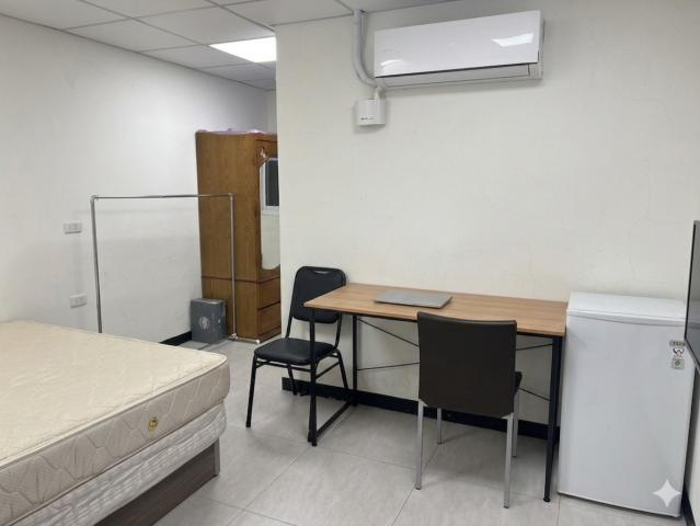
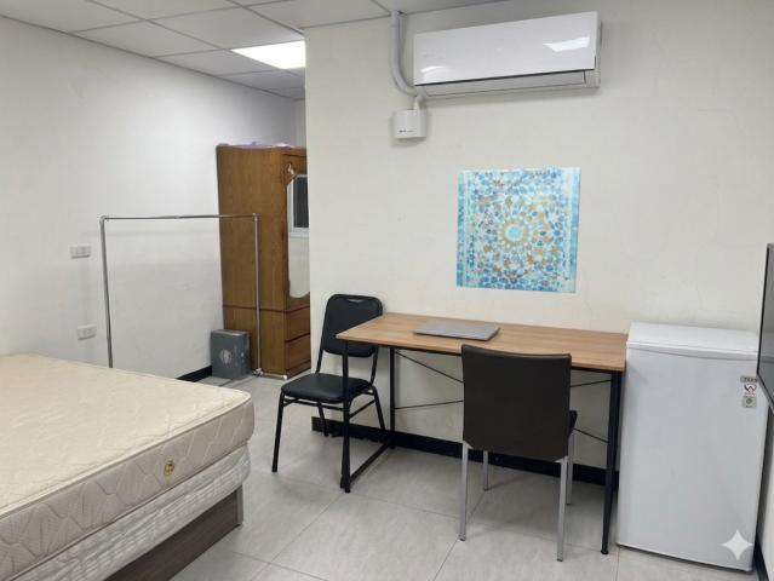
+ wall art [455,166,583,294]
